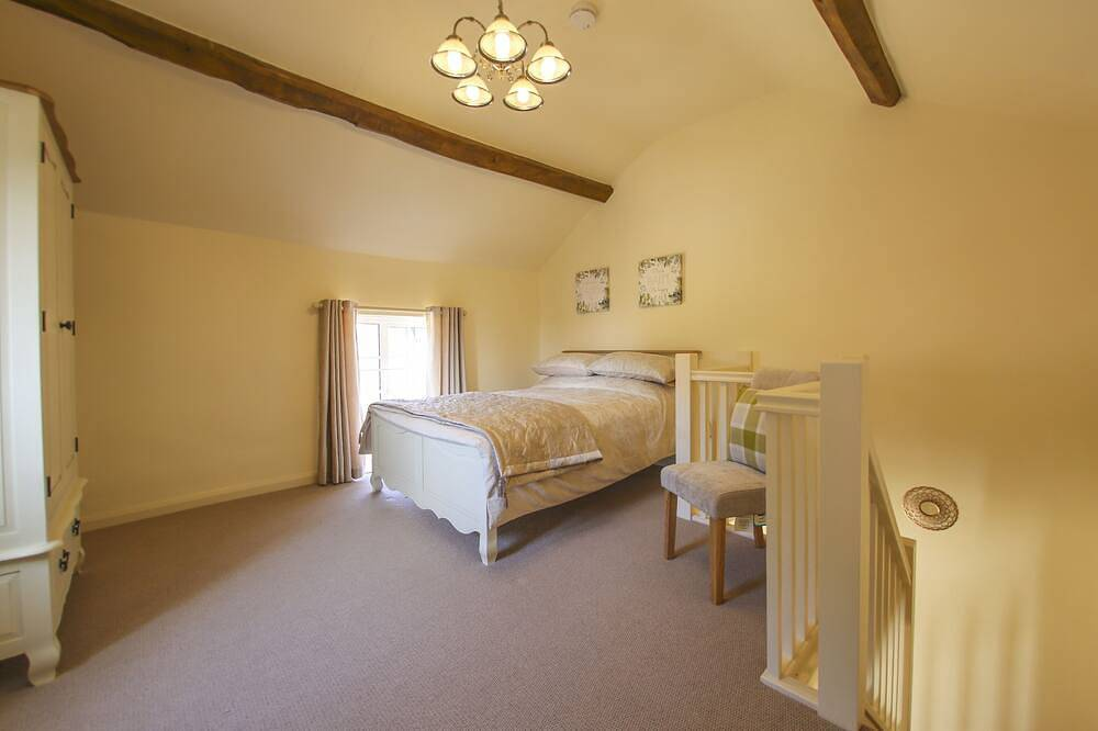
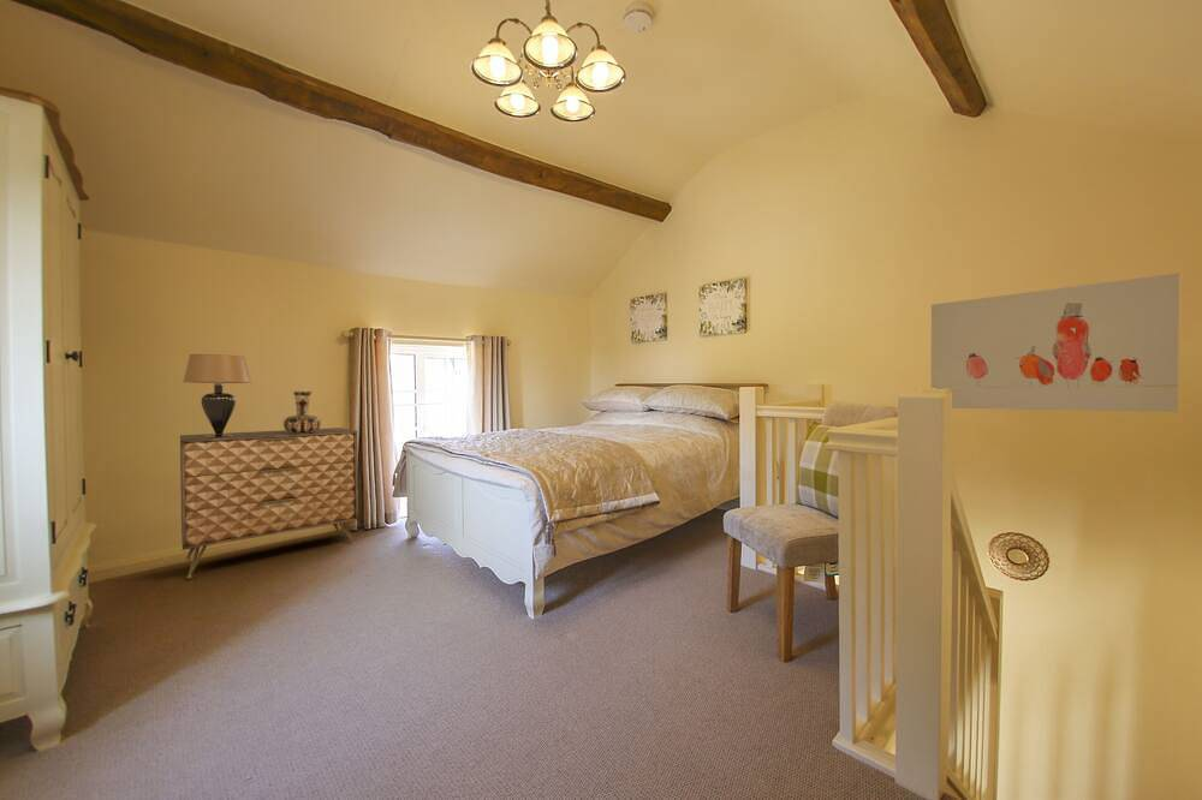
+ wall art [930,271,1180,413]
+ dresser [179,426,359,579]
+ decorative vase [282,390,322,434]
+ table lamp [182,353,252,437]
